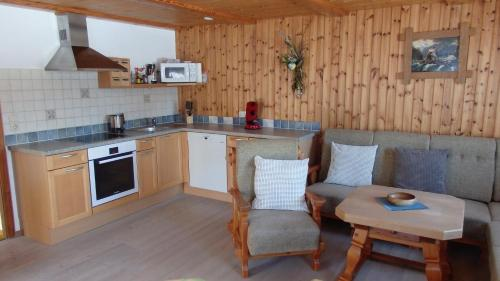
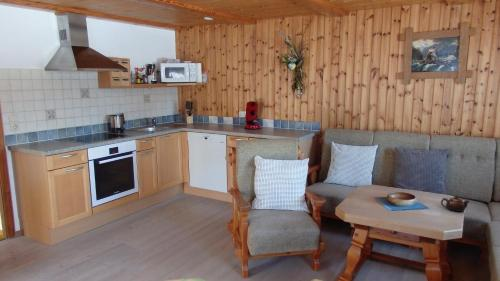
+ teapot [440,195,470,213]
